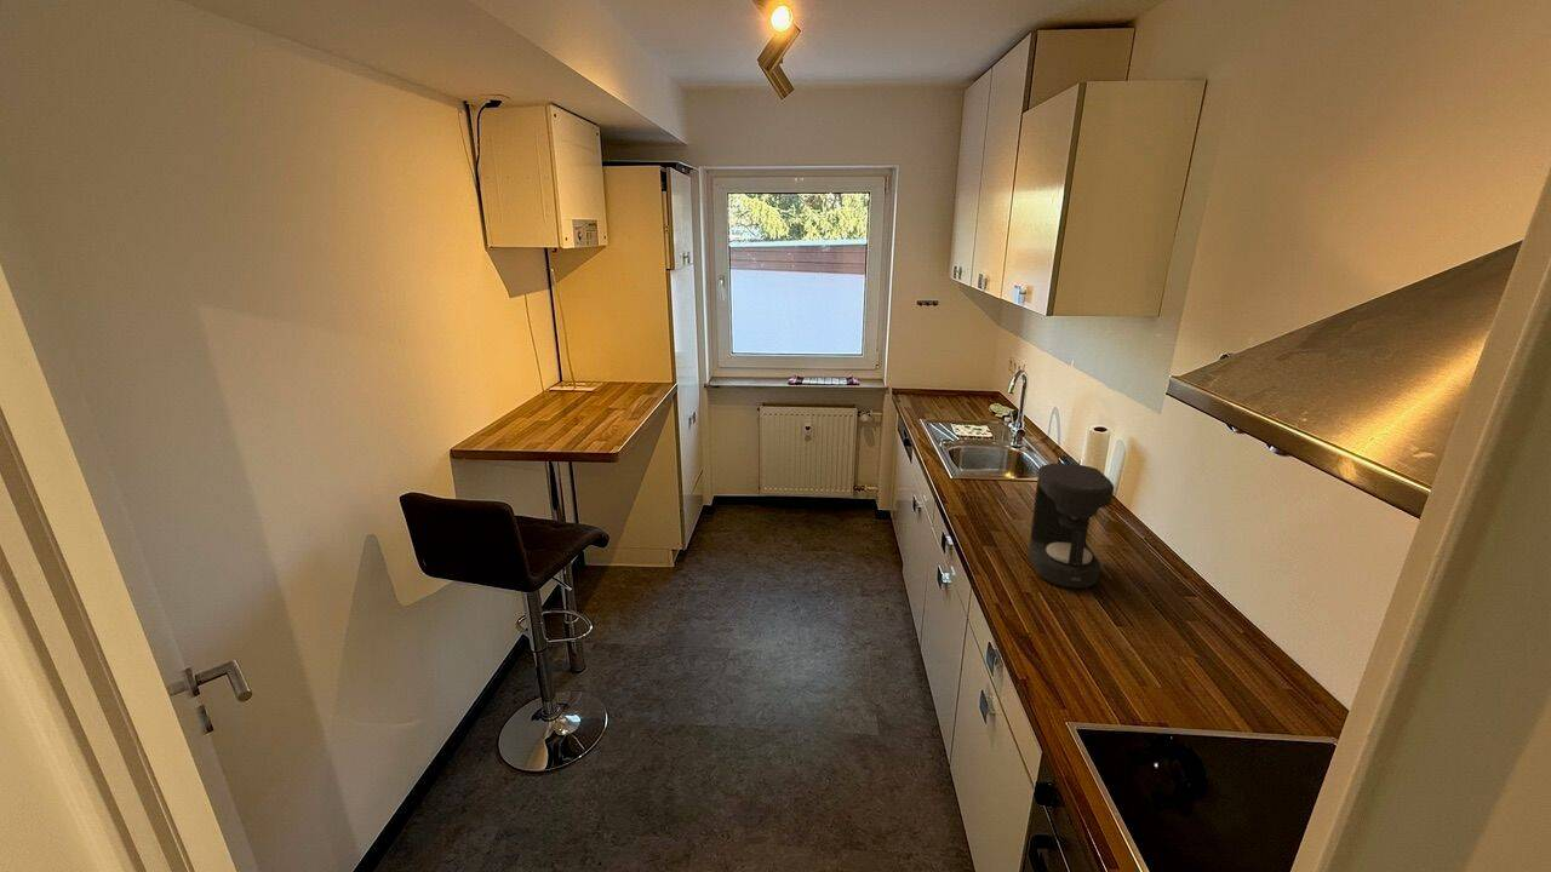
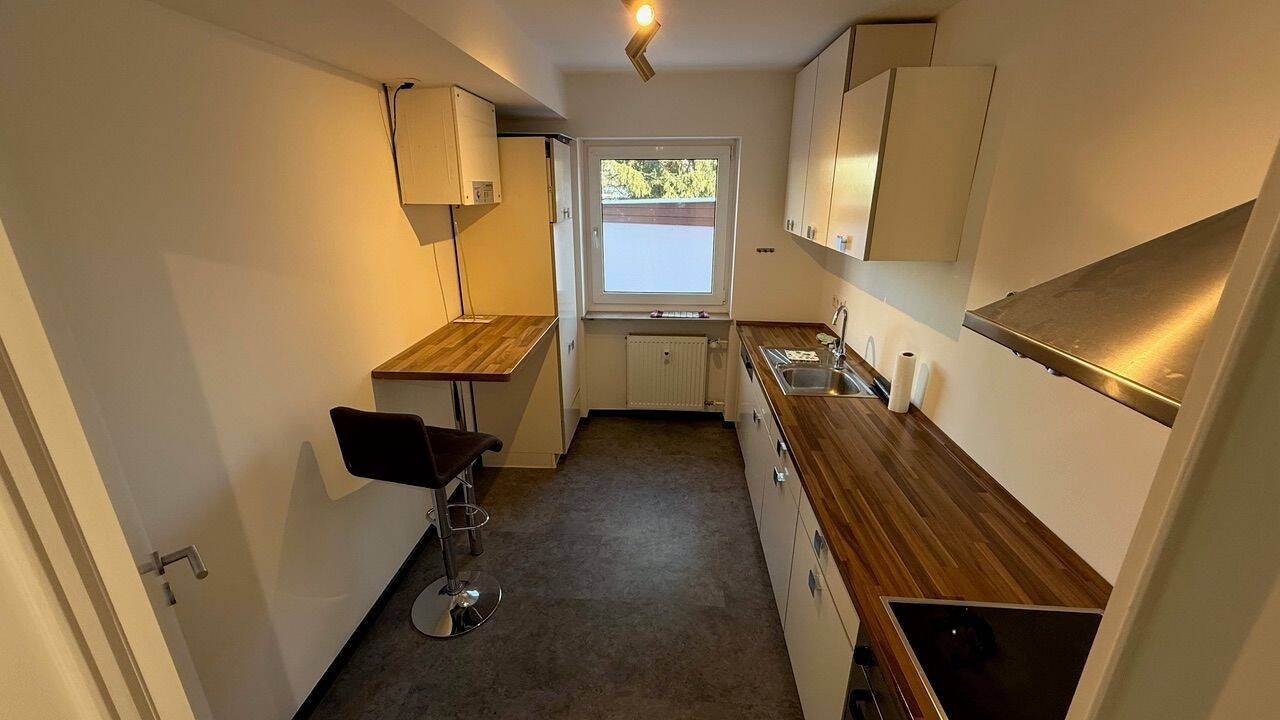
- coffee maker [1028,463,1115,590]
